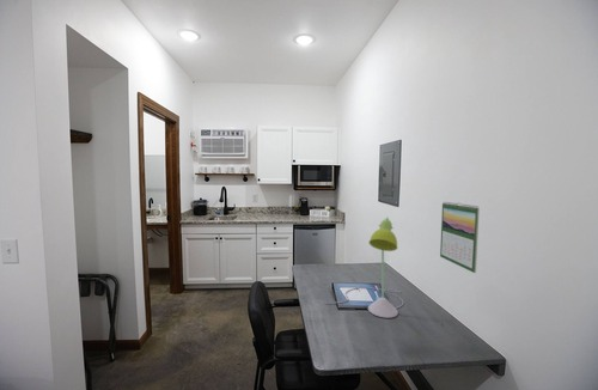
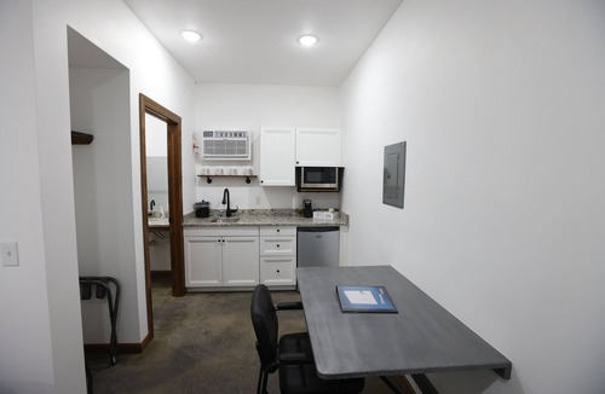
- calendar [439,201,481,274]
- desk lamp [324,215,404,319]
